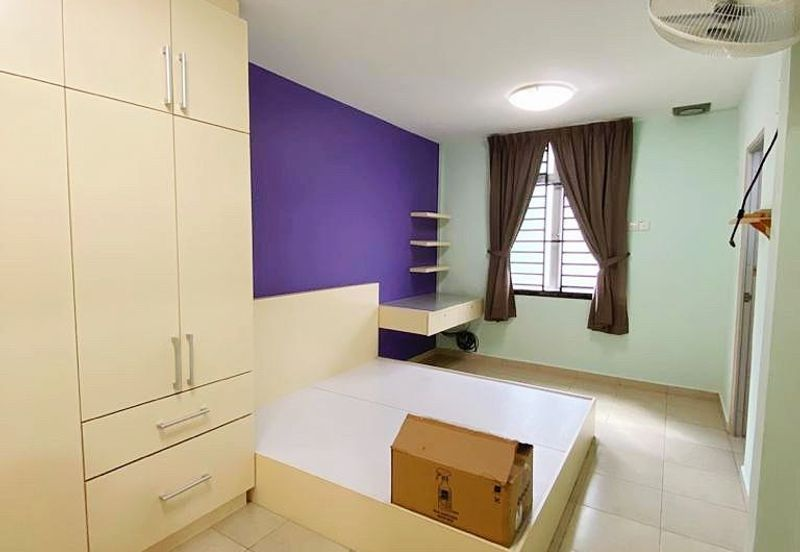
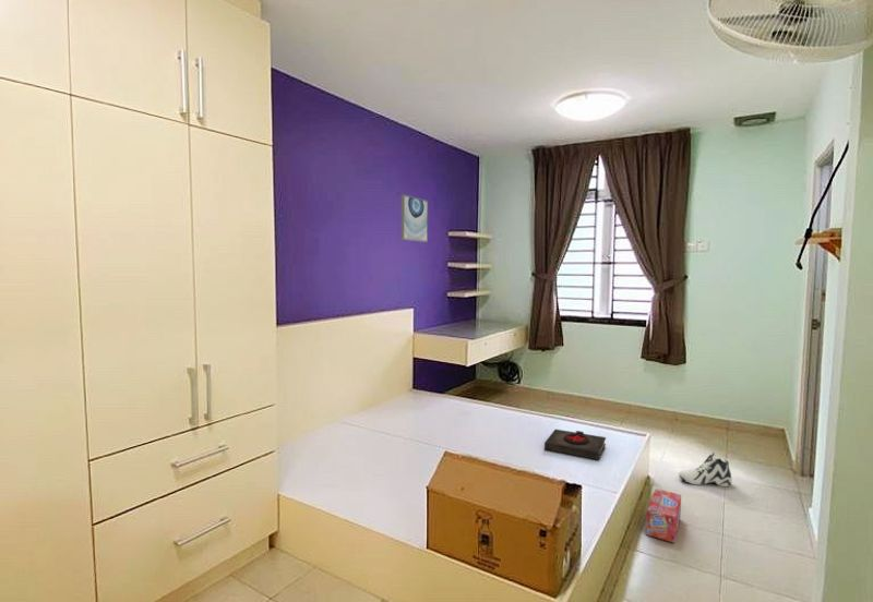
+ book [543,429,607,461]
+ wall art [399,193,429,243]
+ box [645,487,682,544]
+ sneaker [678,452,733,487]
